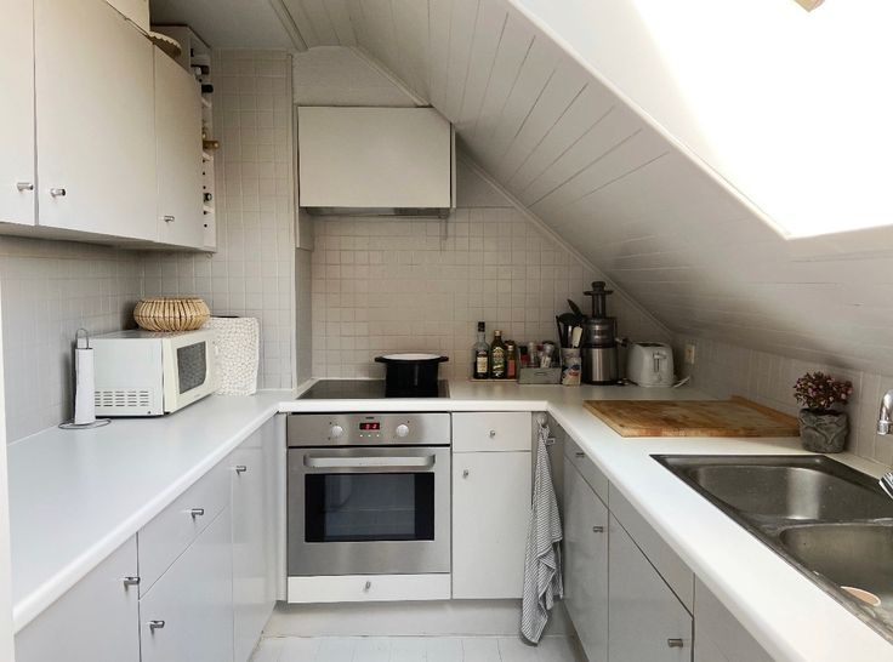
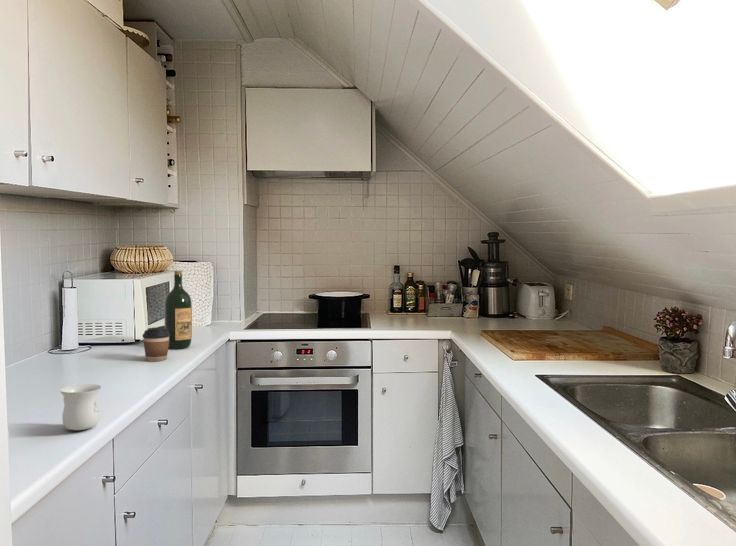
+ mug [59,383,102,431]
+ coffee cup [142,325,170,363]
+ wine bottle [164,270,193,350]
